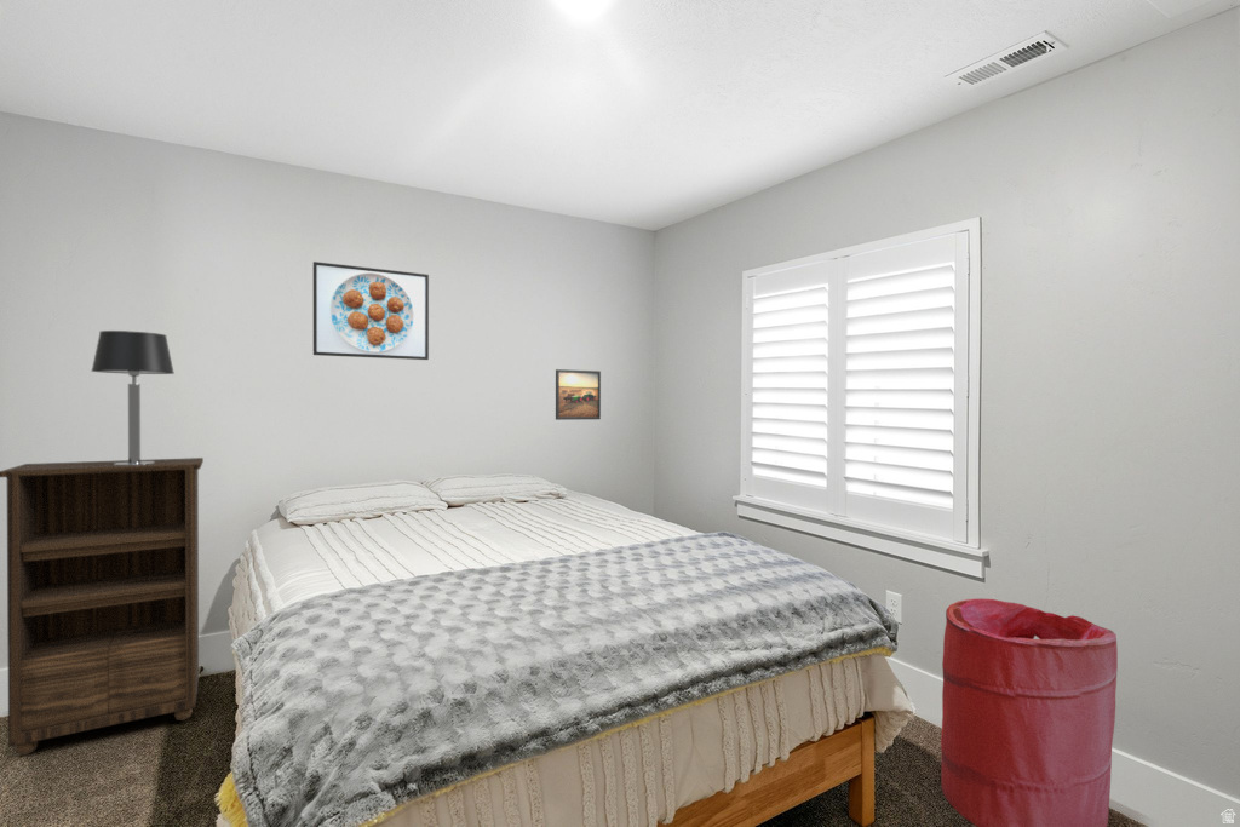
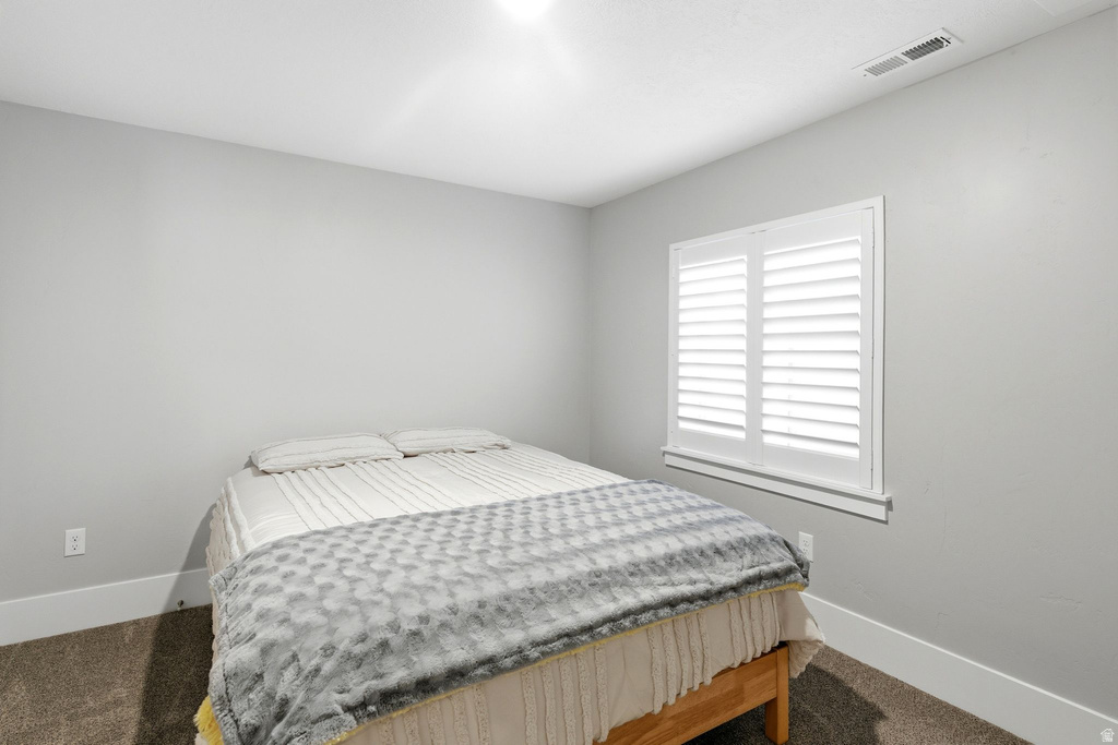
- table lamp [91,329,176,465]
- bookshelf [0,456,205,757]
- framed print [555,368,602,421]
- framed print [312,260,430,361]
- laundry hamper [940,597,1119,827]
